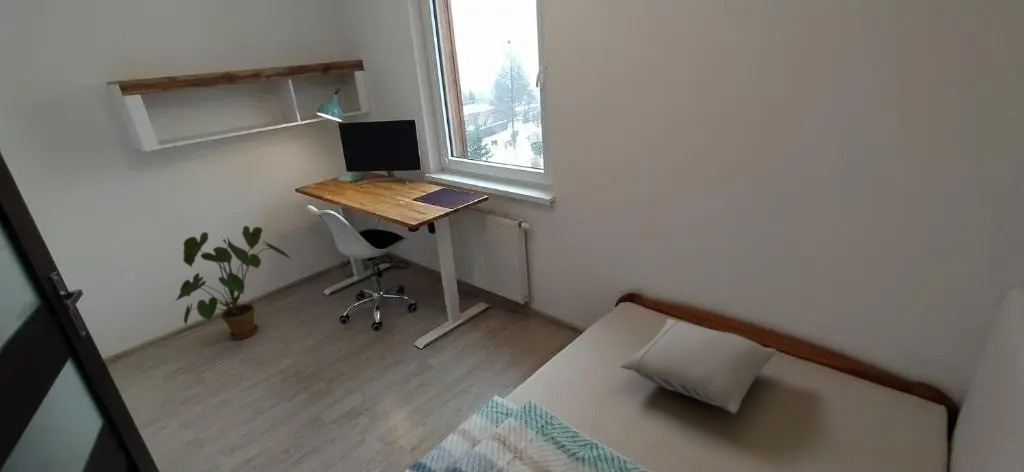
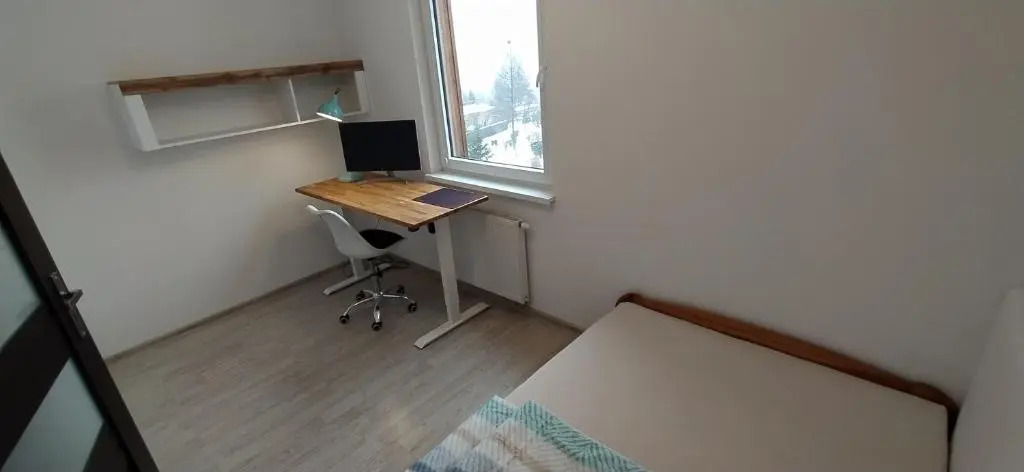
- house plant [172,225,295,340]
- pillow [619,318,778,414]
